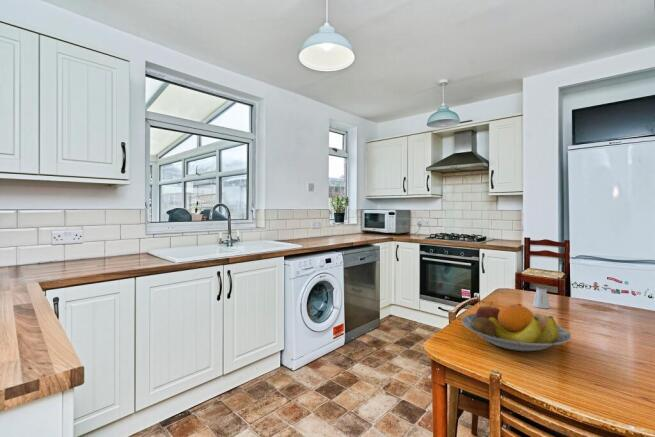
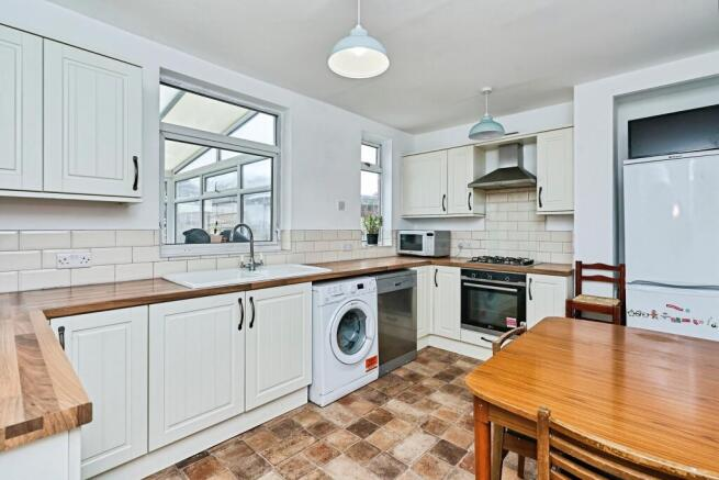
- fruit bowl [461,301,572,352]
- saltshaker [532,285,551,309]
